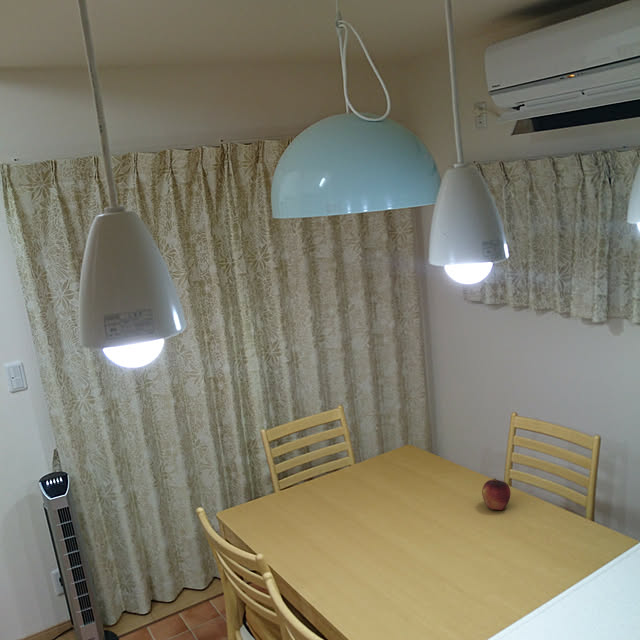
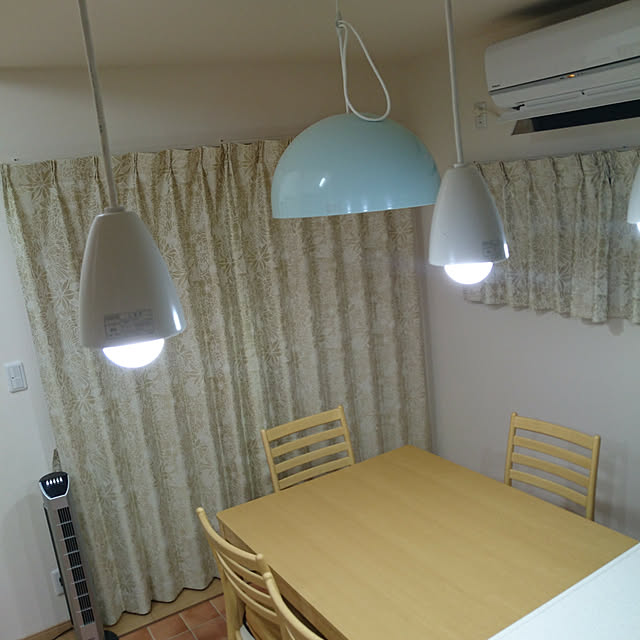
- fruit [481,478,511,511]
